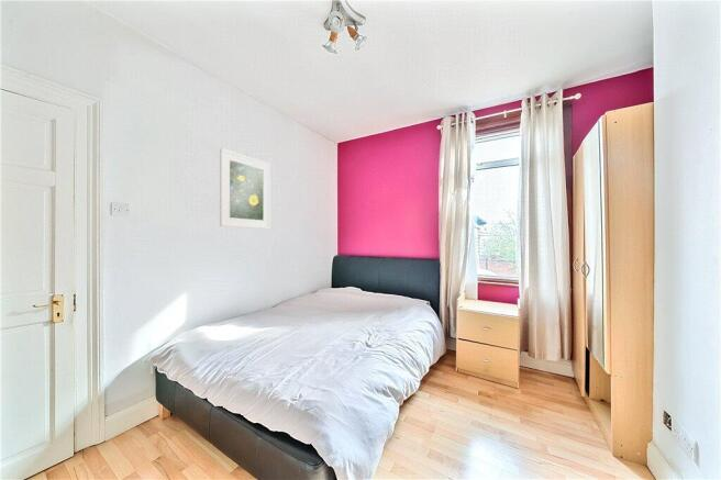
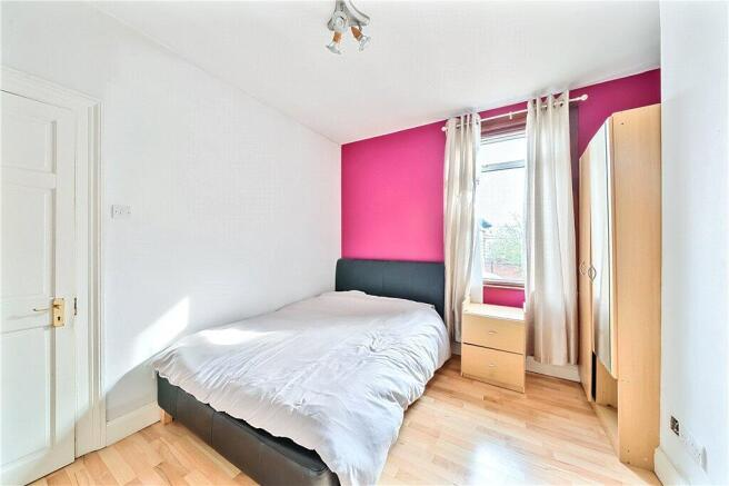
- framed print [219,147,271,230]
